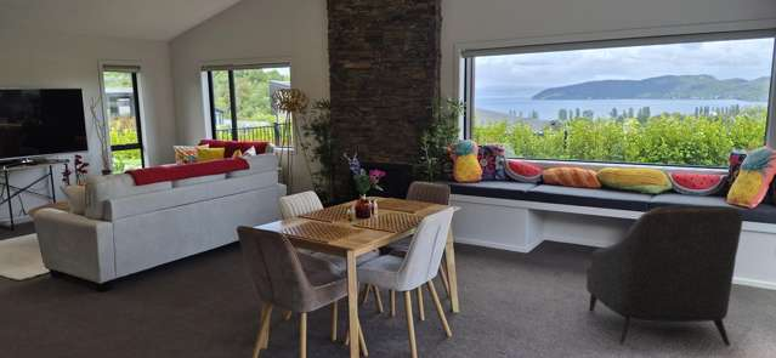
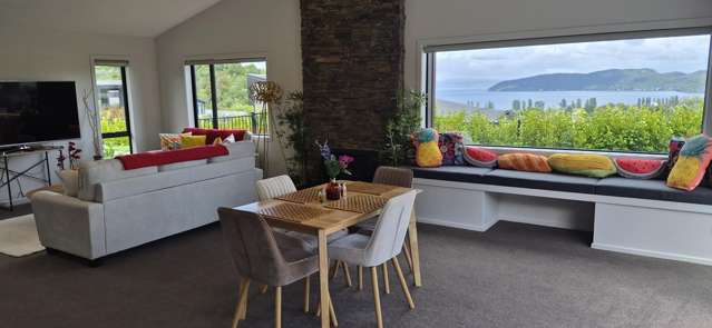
- armchair [585,205,744,347]
